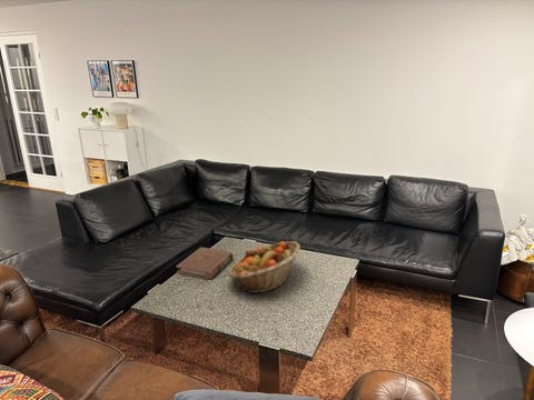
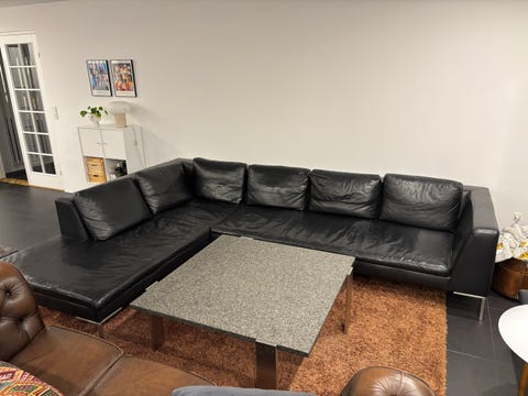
- fruit basket [227,240,301,294]
- book [176,246,235,280]
